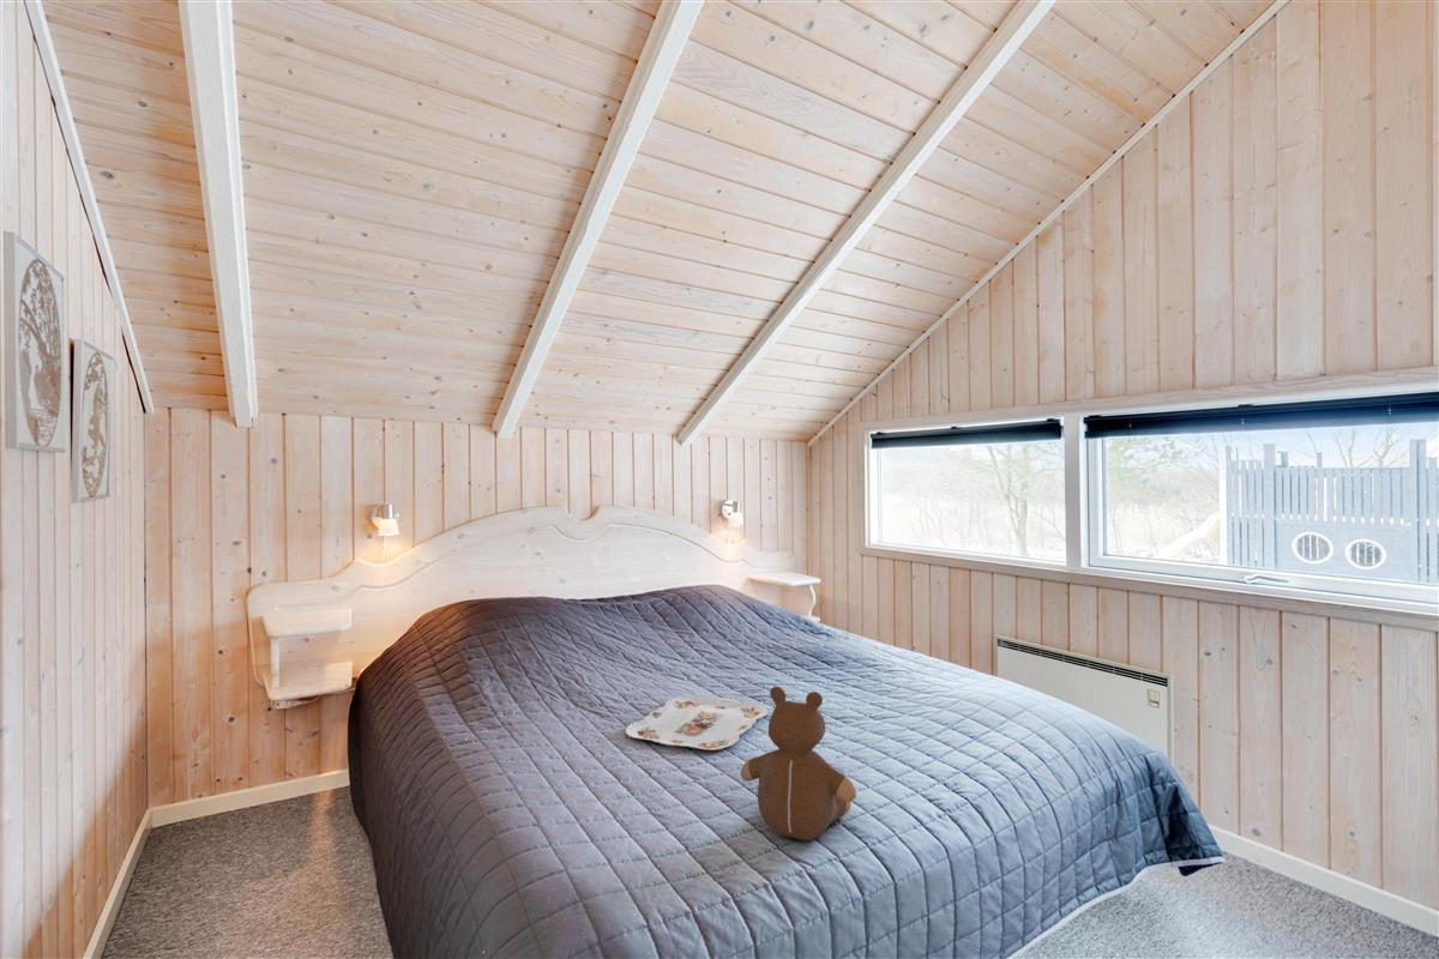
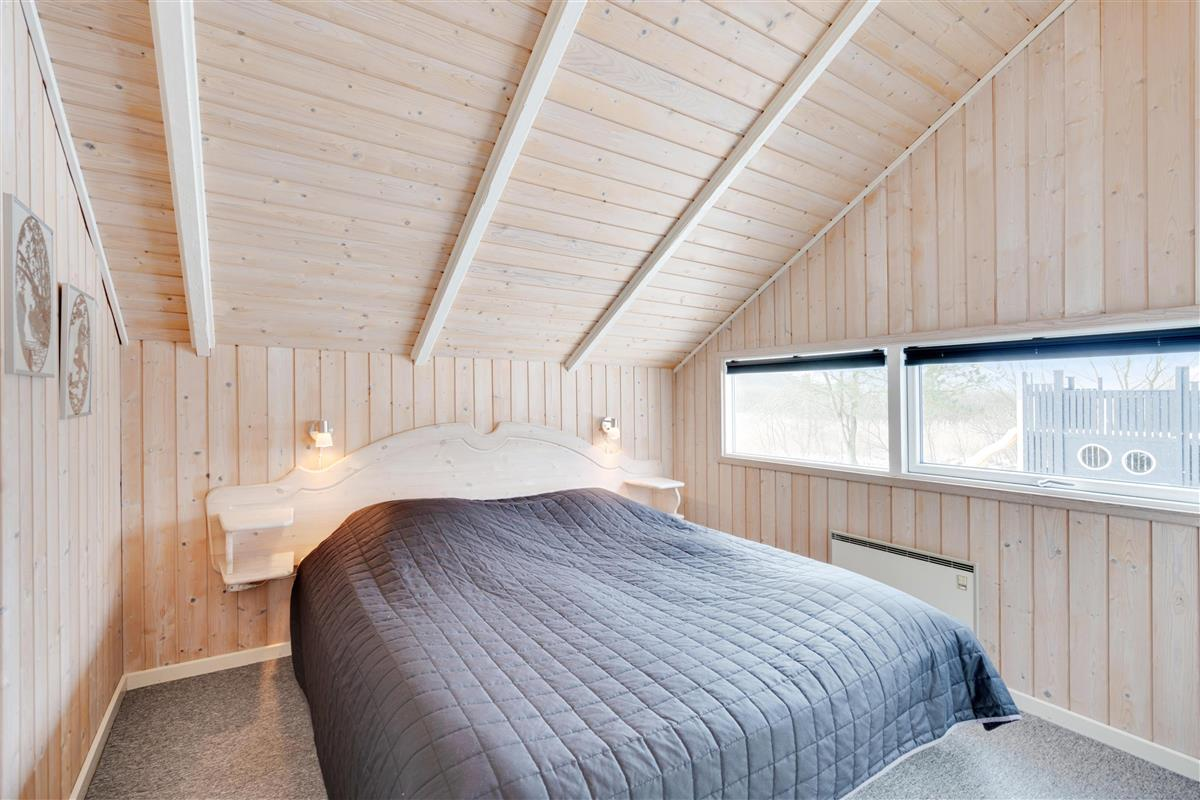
- teddy bear [740,686,857,842]
- serving tray [625,695,769,752]
